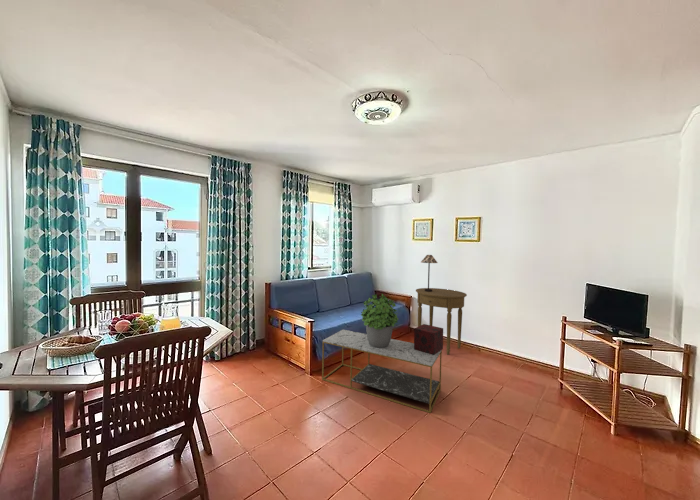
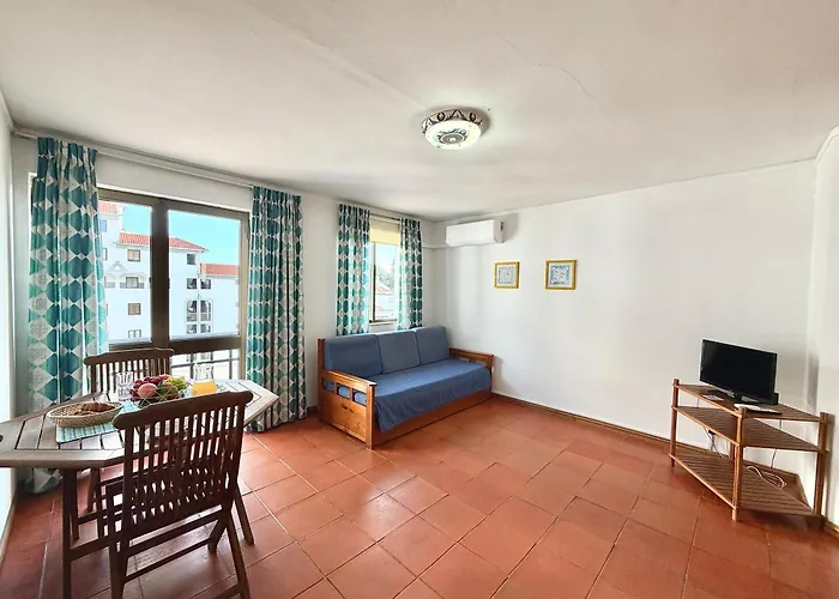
- decorative box [413,323,444,355]
- coffee table [321,329,443,414]
- table lamp [420,254,439,292]
- side table [415,287,468,356]
- potted plant [360,293,399,348]
